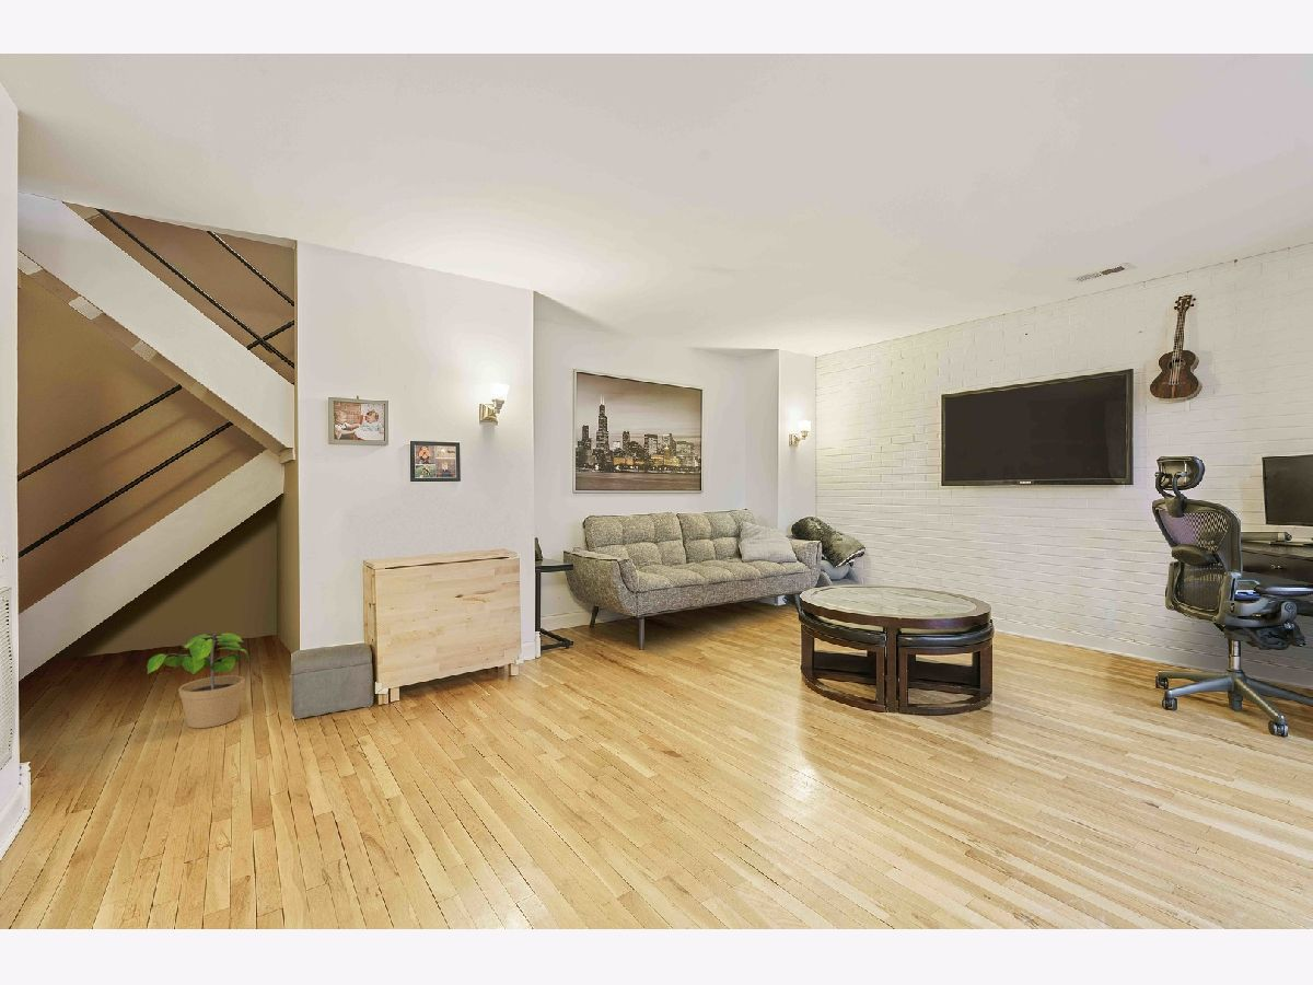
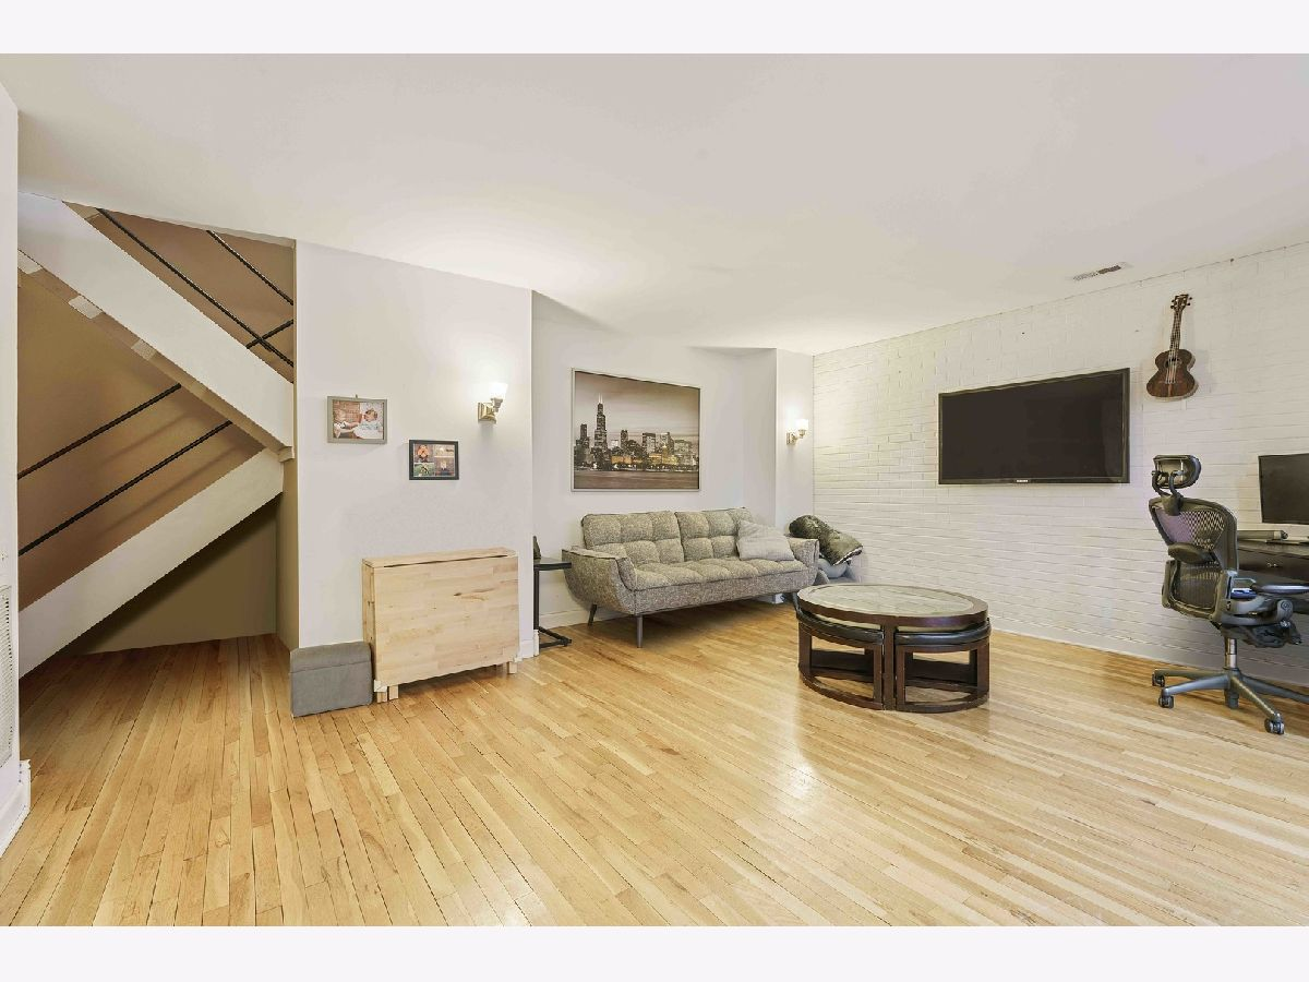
- potted plant [147,633,253,729]
